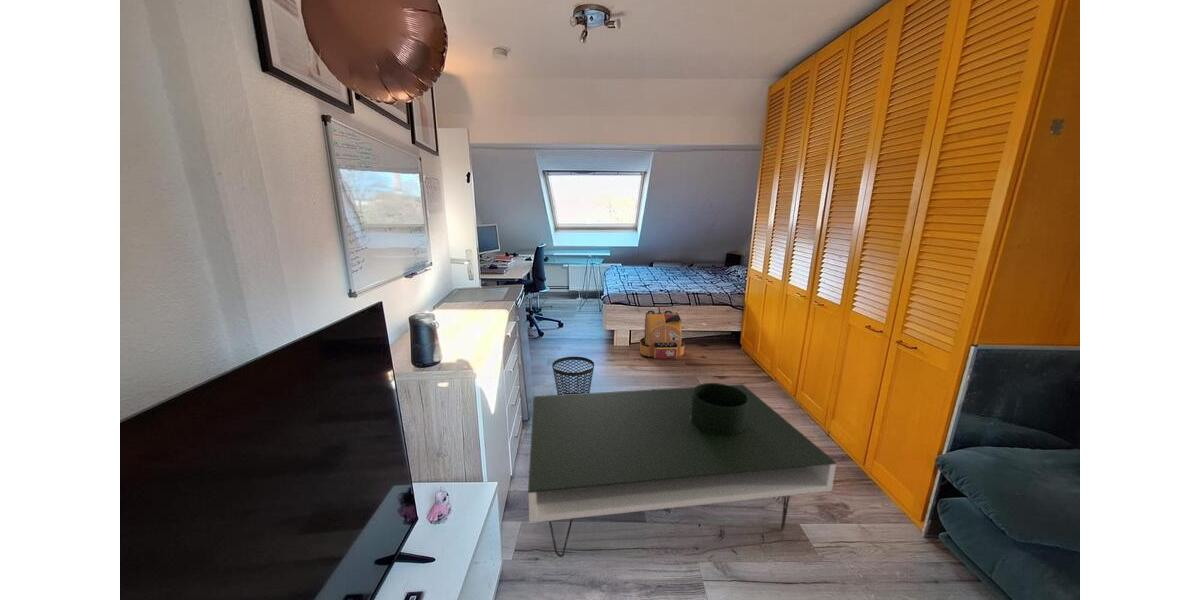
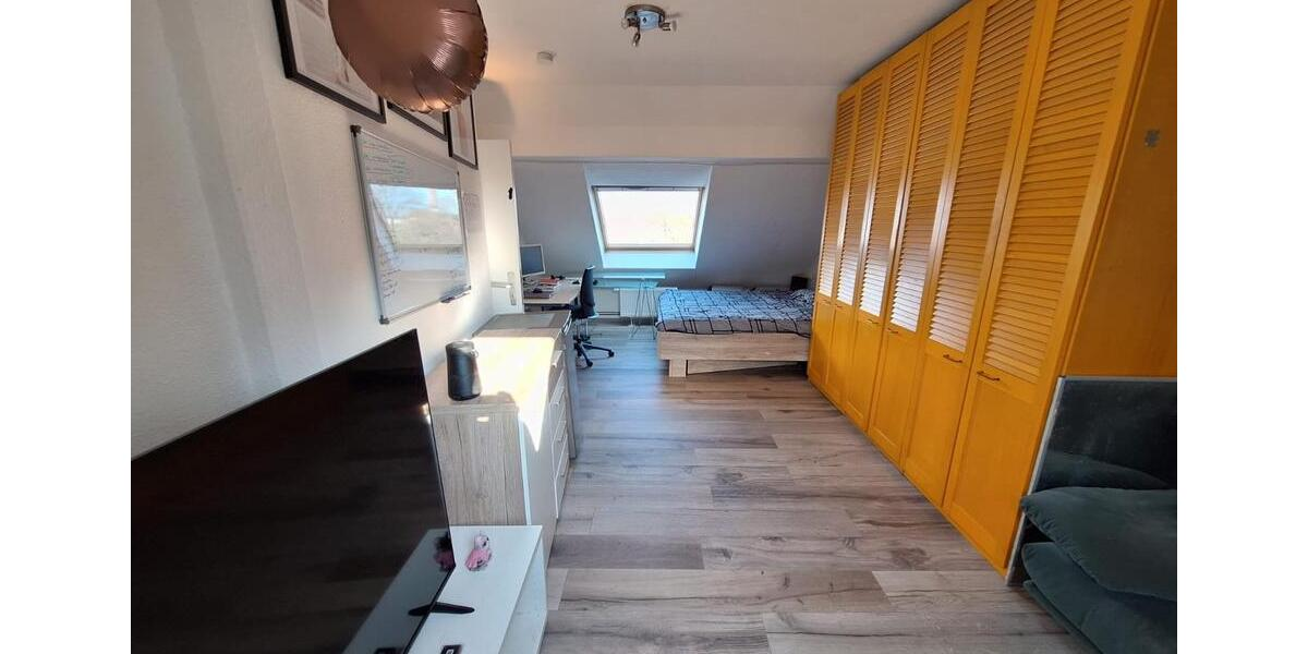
- backpack [639,304,686,360]
- coffee table [527,382,838,558]
- wastebasket [551,356,595,395]
